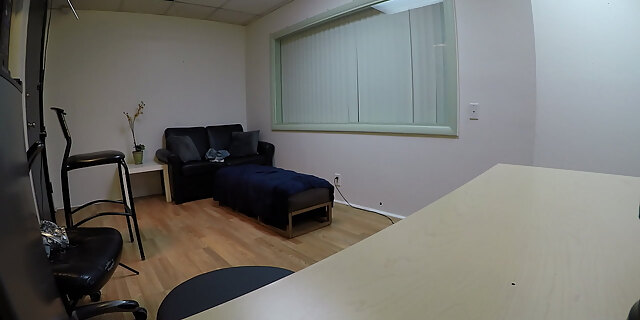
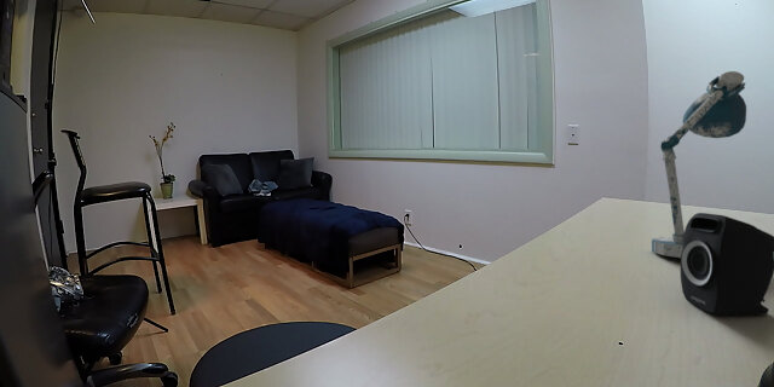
+ speaker [680,212,774,317]
+ desk lamp [651,70,747,259]
